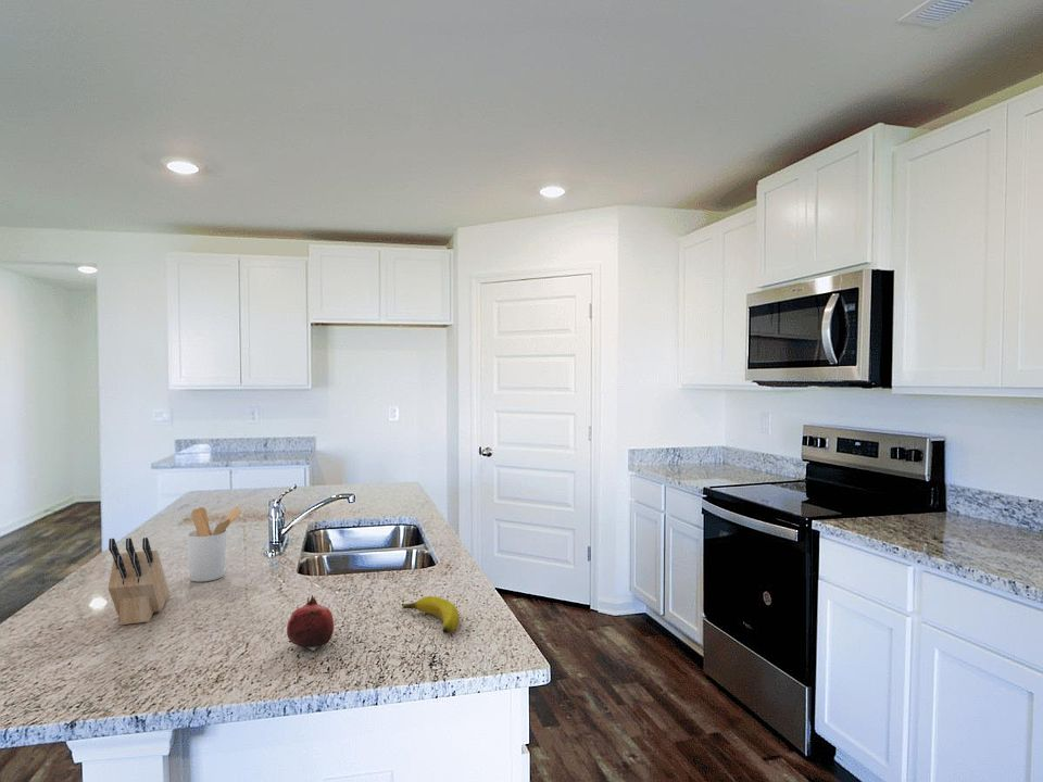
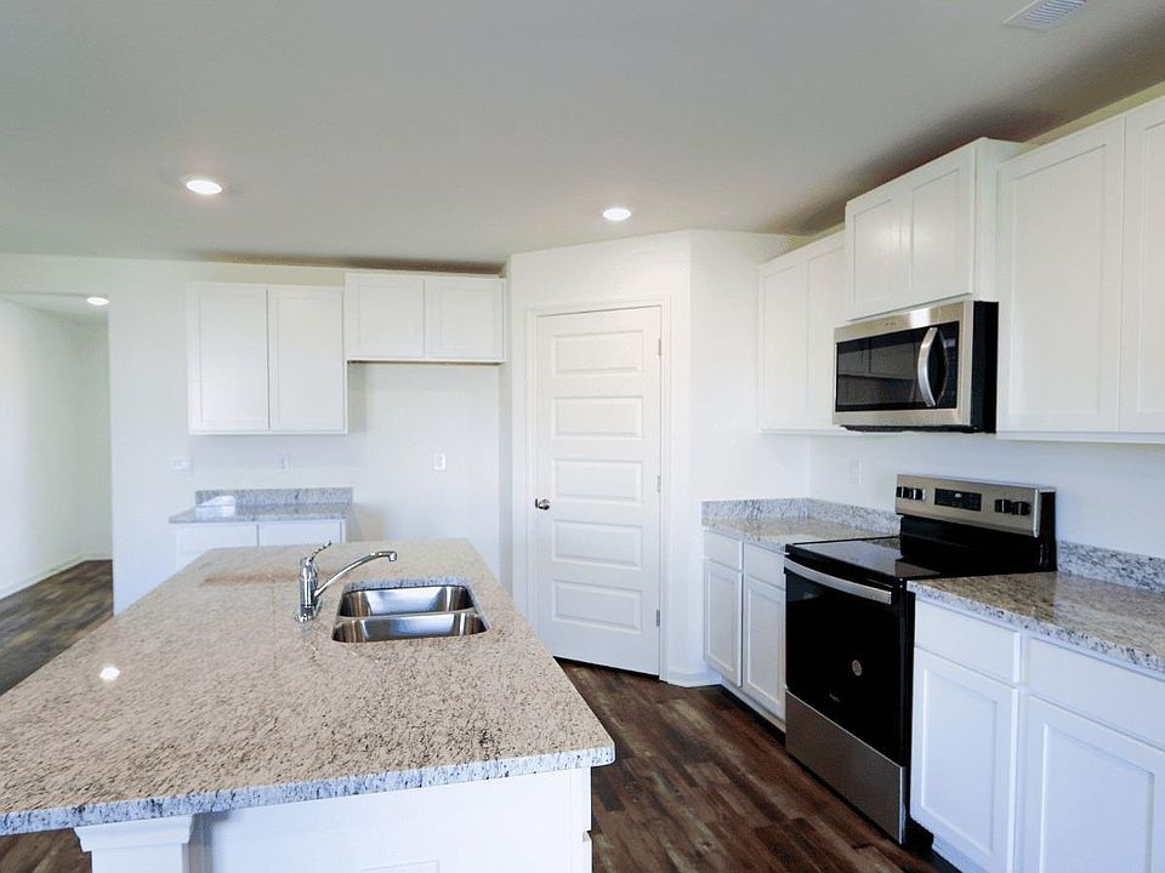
- fruit [286,594,335,653]
- banana [401,595,461,634]
- knife block [106,537,171,626]
- utensil holder [185,506,243,583]
